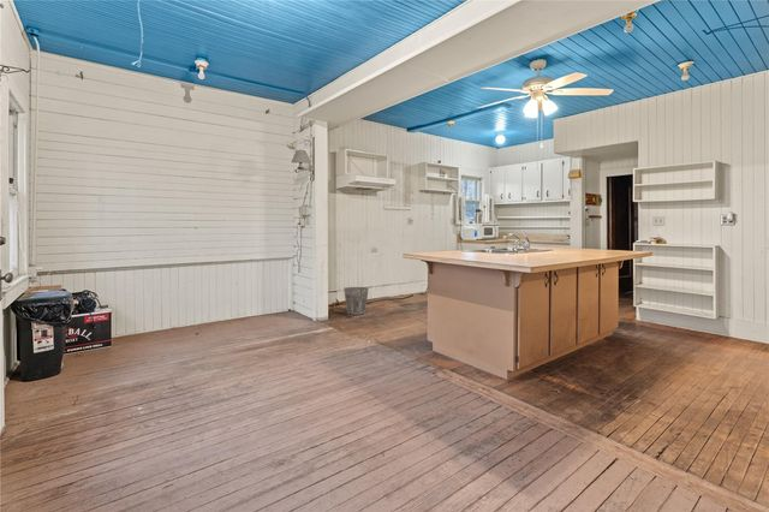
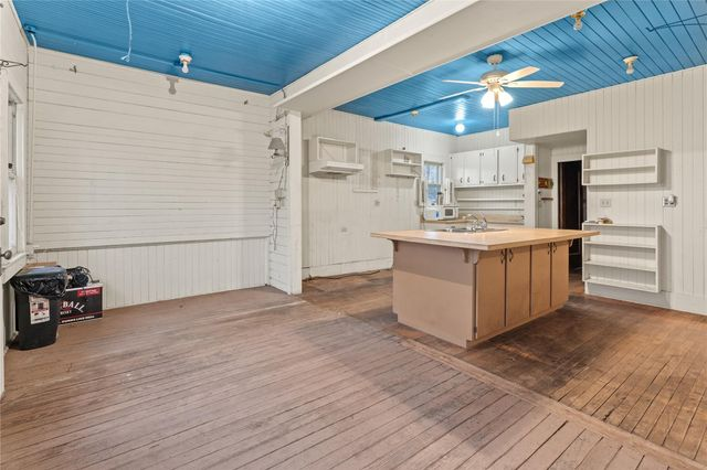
- waste bin [342,286,370,316]
